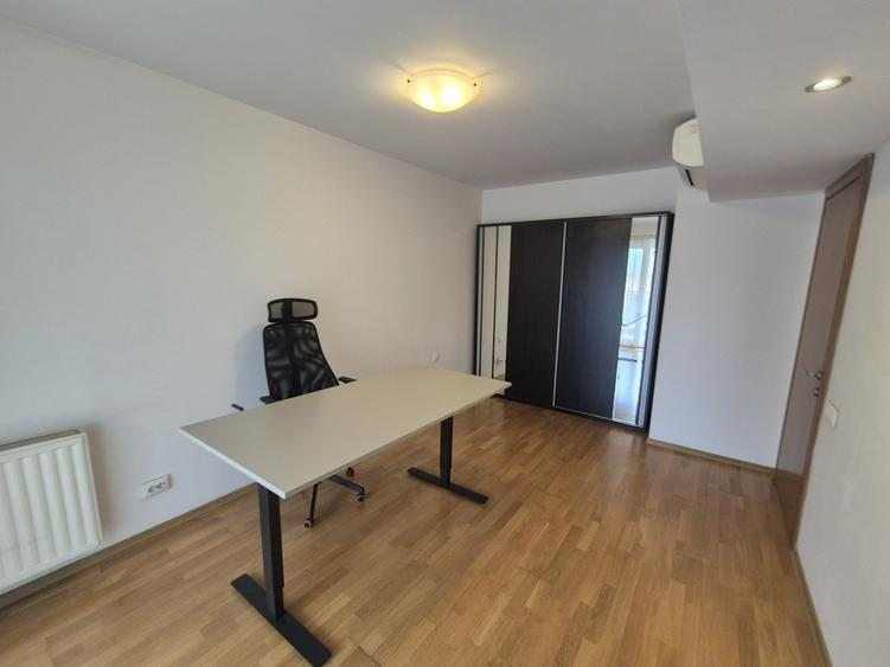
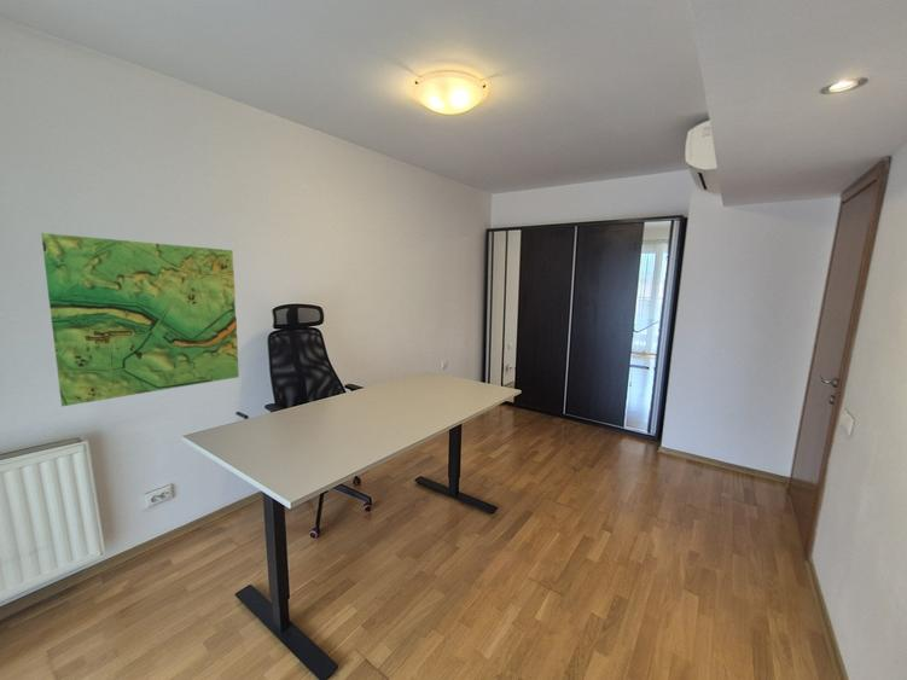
+ map [40,232,240,407]
